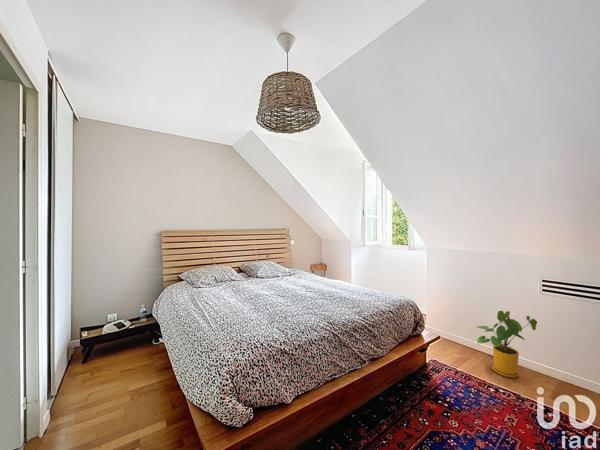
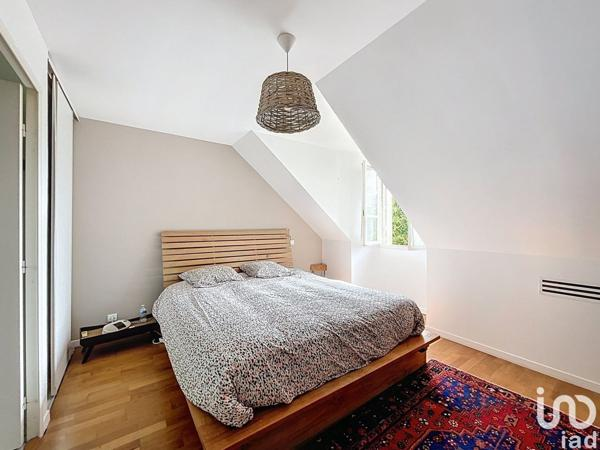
- house plant [475,310,538,379]
